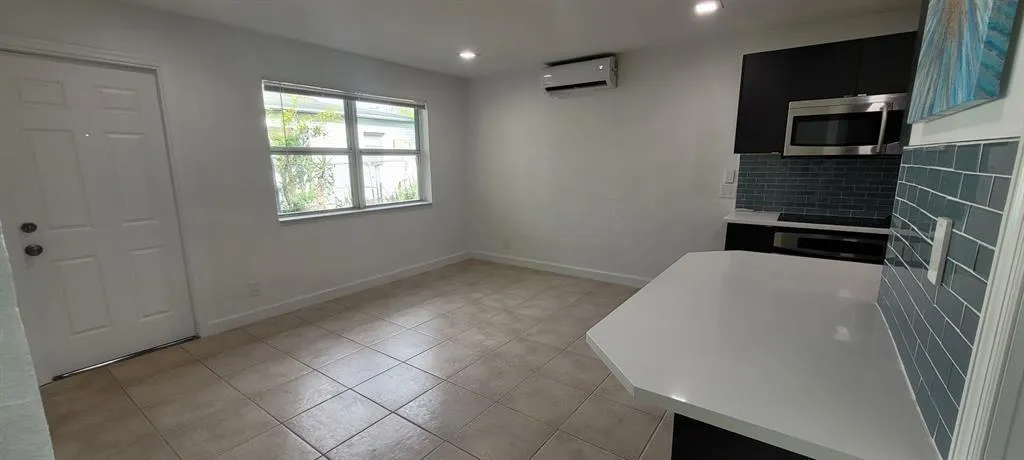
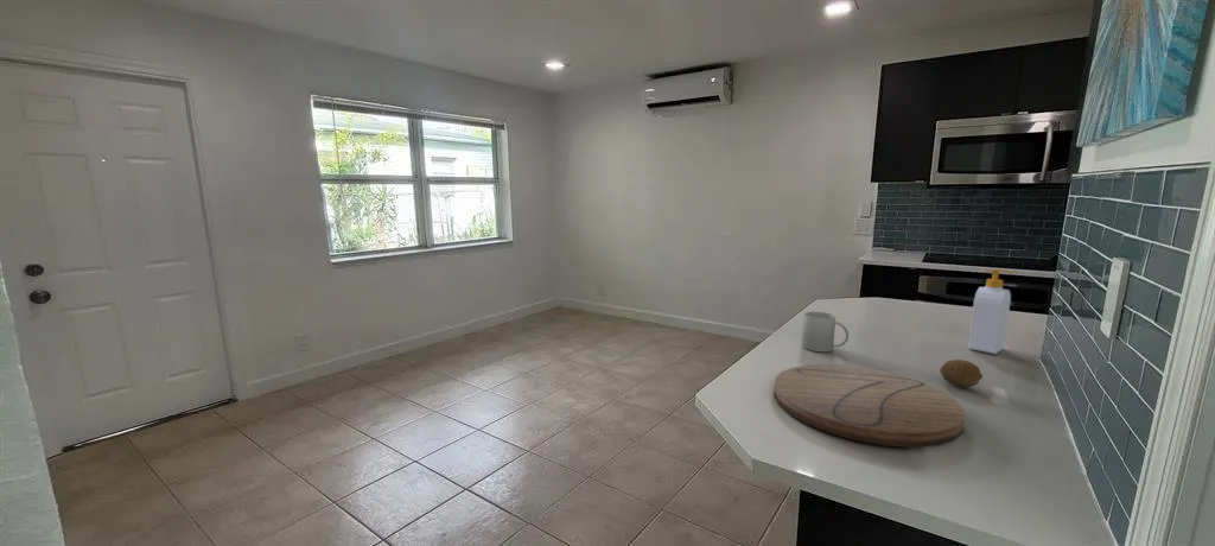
+ fruit [939,358,984,388]
+ soap bottle [967,268,1016,355]
+ cutting board [772,363,966,449]
+ mug [801,311,850,353]
